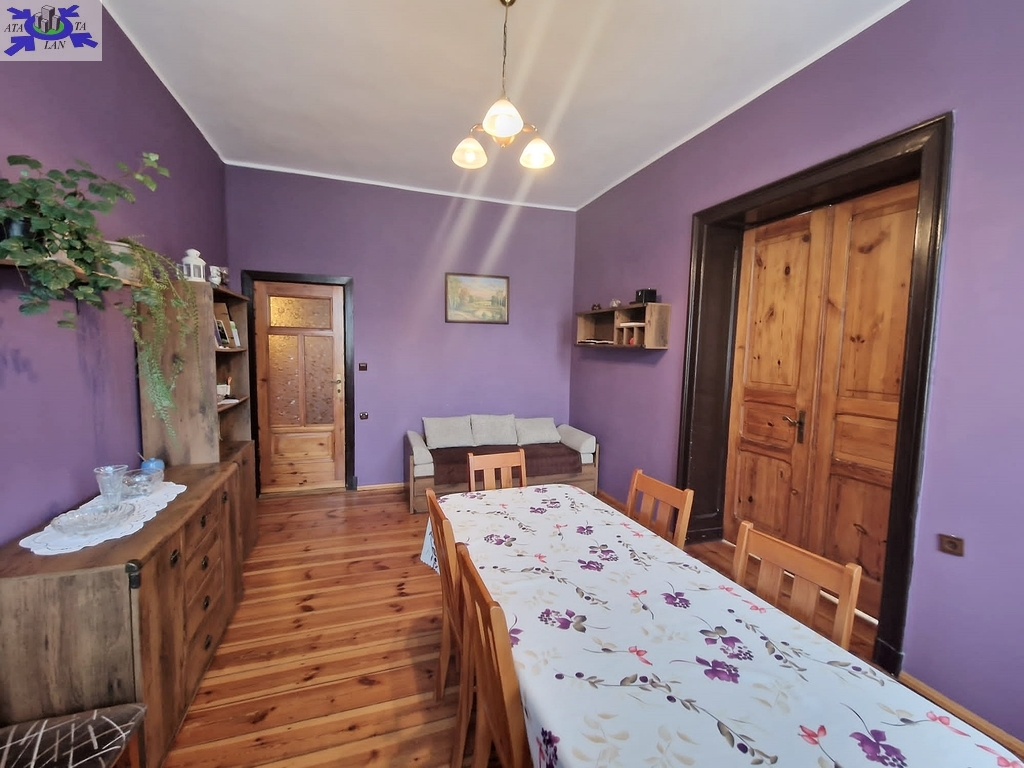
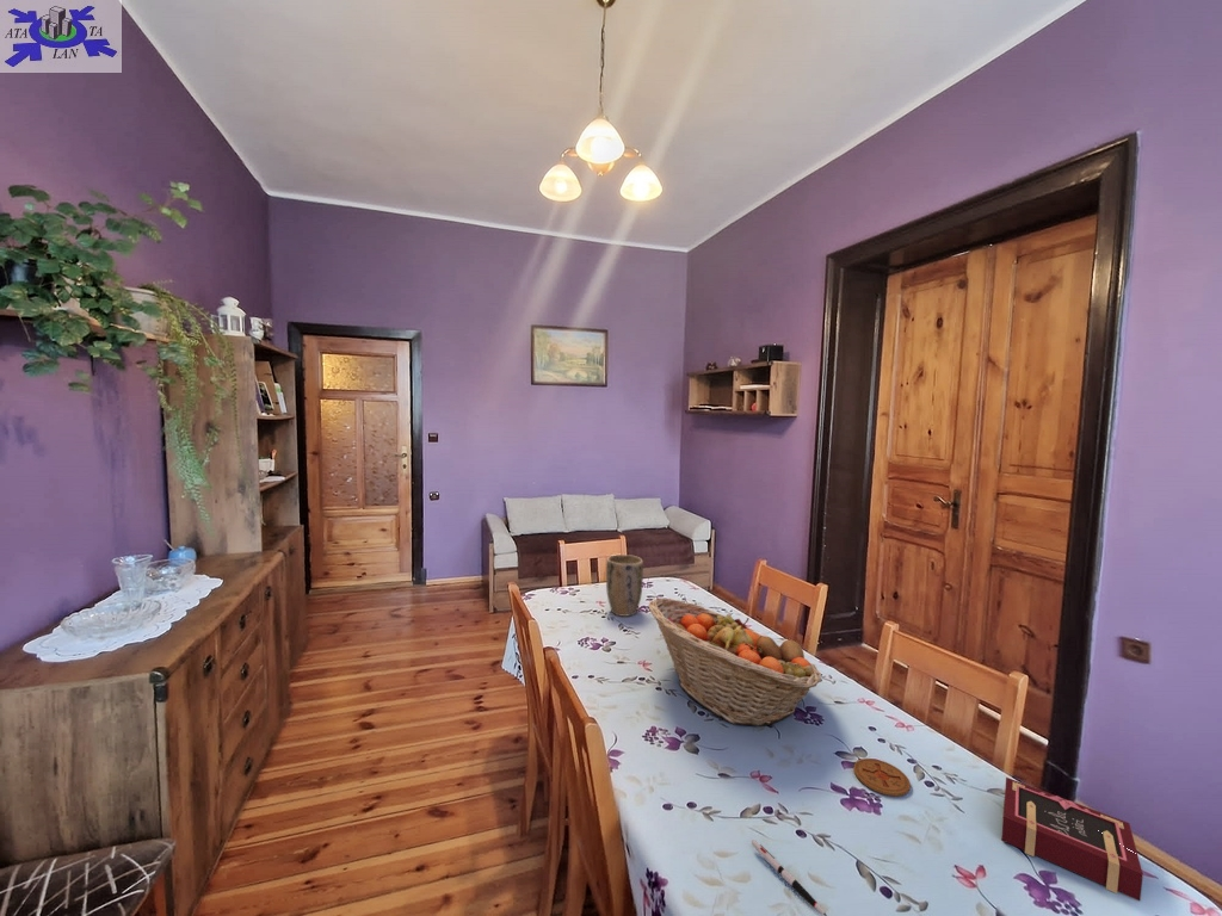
+ plant pot [605,553,644,618]
+ fruit basket [648,598,823,726]
+ pen [751,840,828,916]
+ book [1000,776,1144,902]
+ coaster [853,757,912,797]
